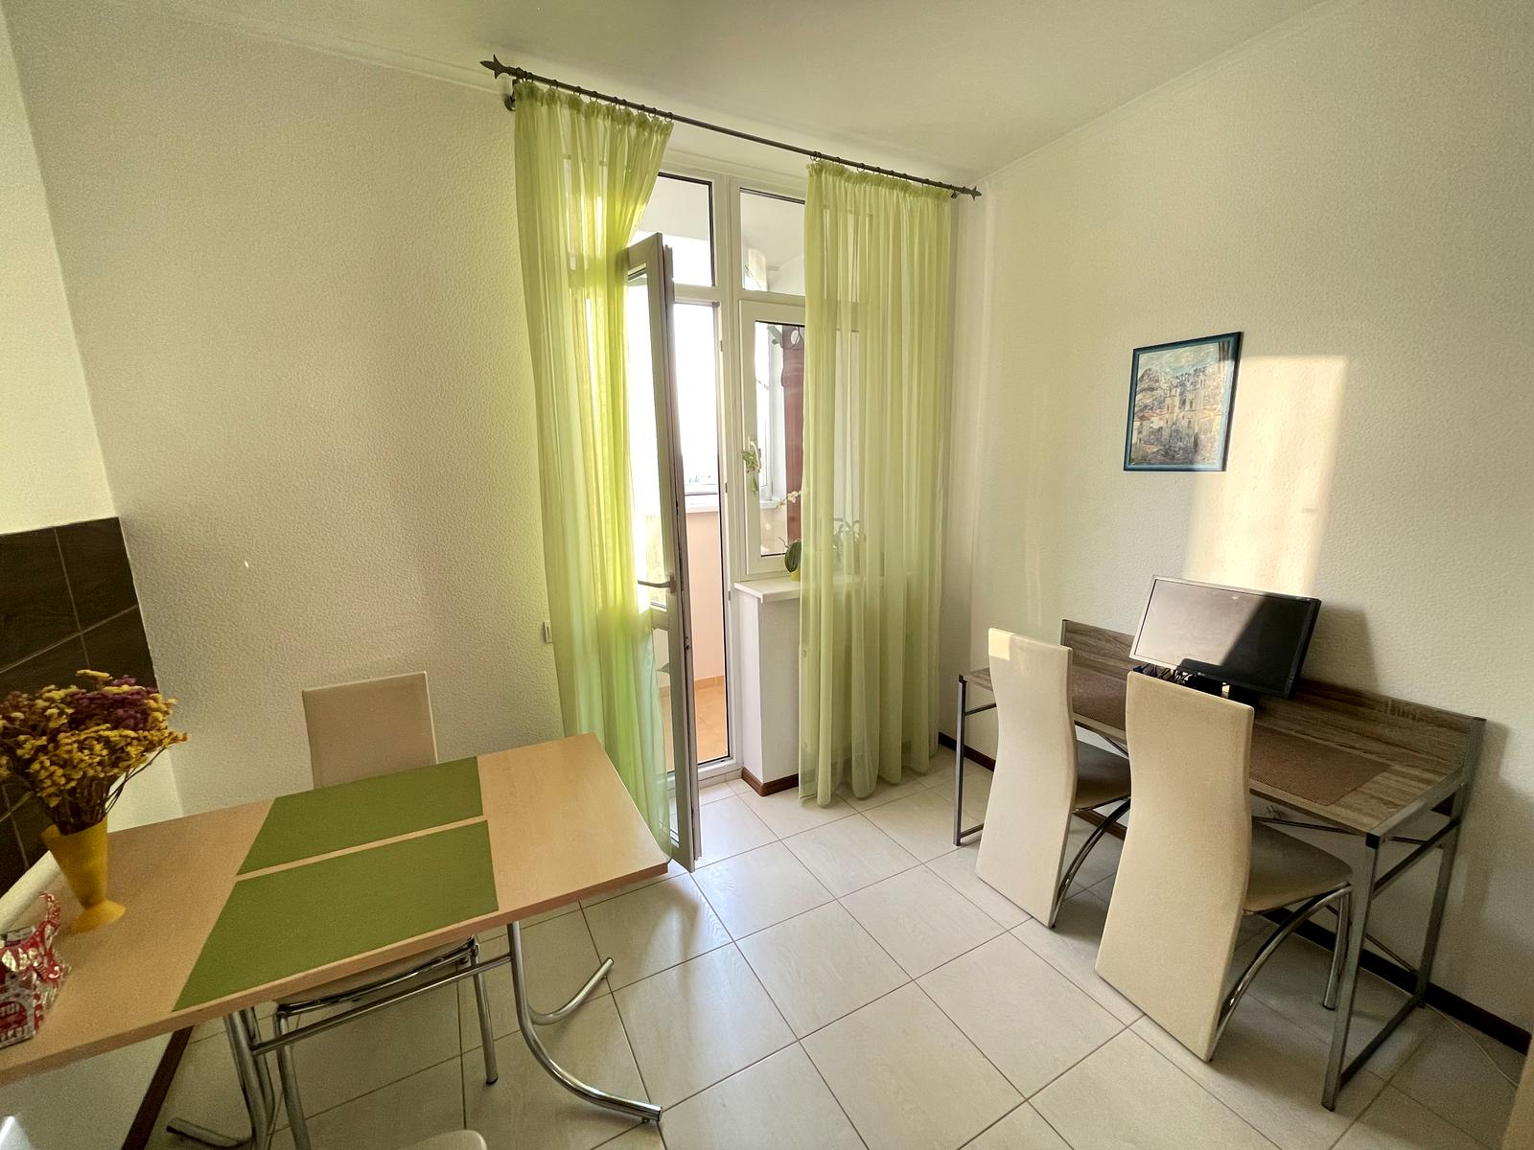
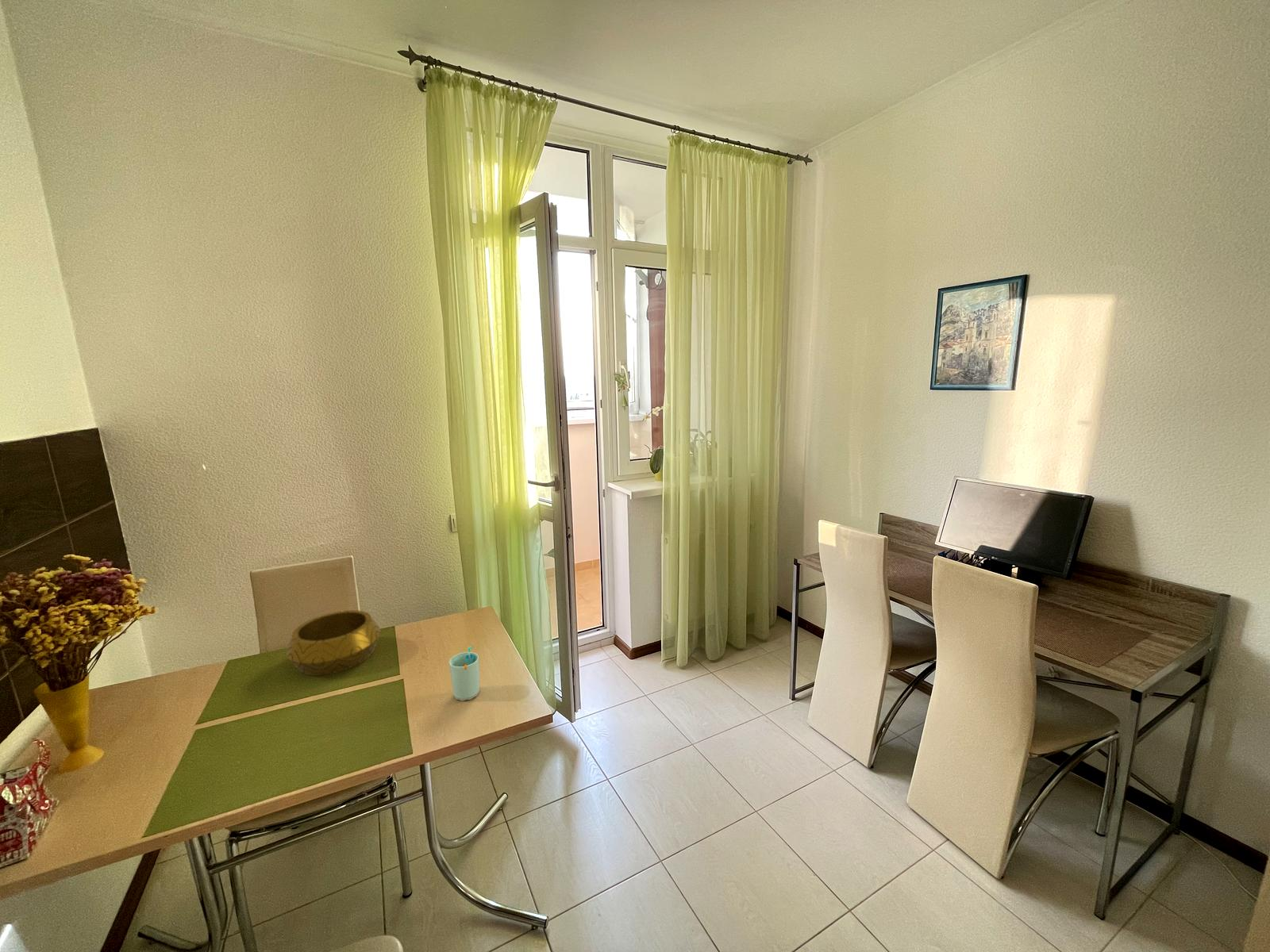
+ decorative bowl [285,609,381,677]
+ cup [448,646,480,702]
